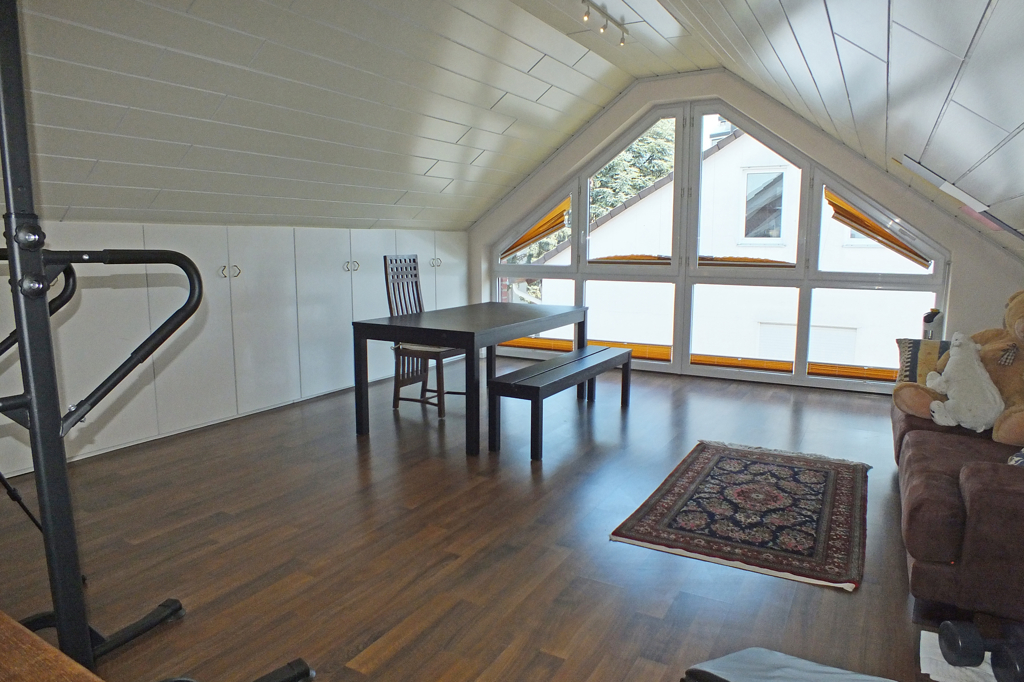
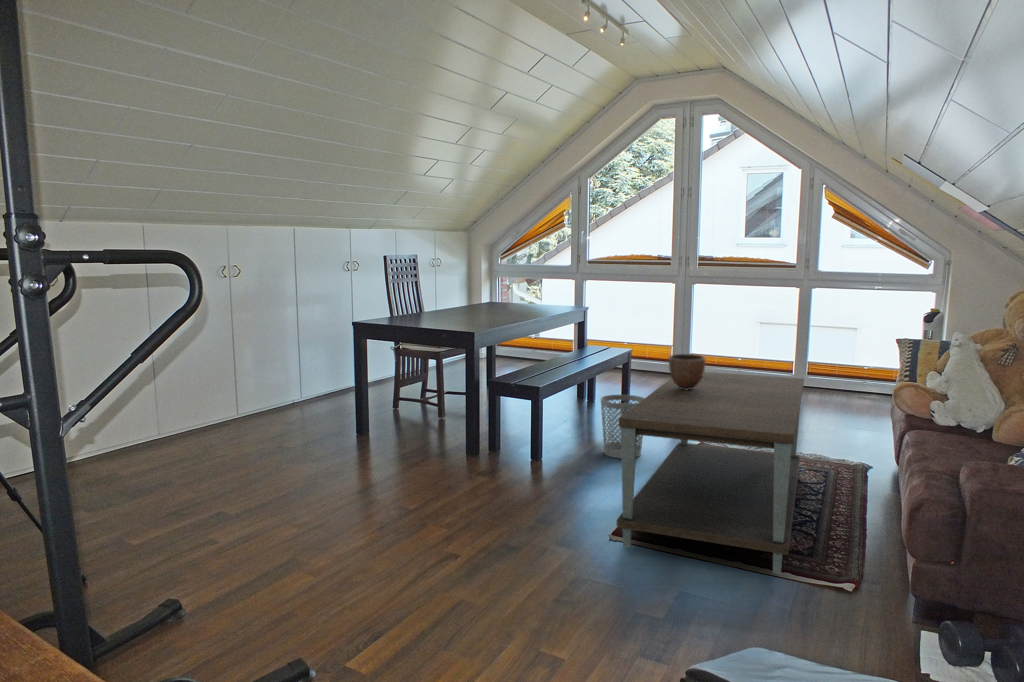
+ decorative bowl [668,353,707,390]
+ coffee table [616,371,805,575]
+ wastebasket [600,394,645,459]
